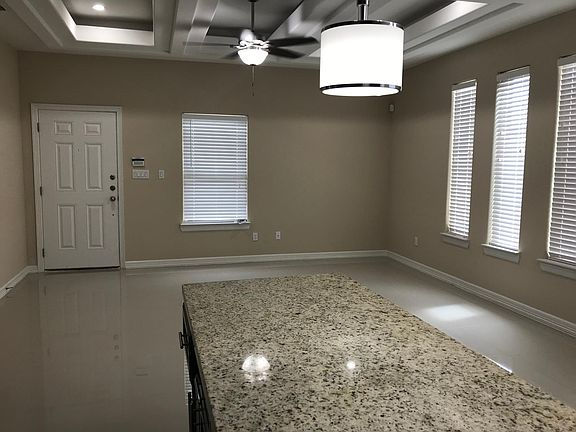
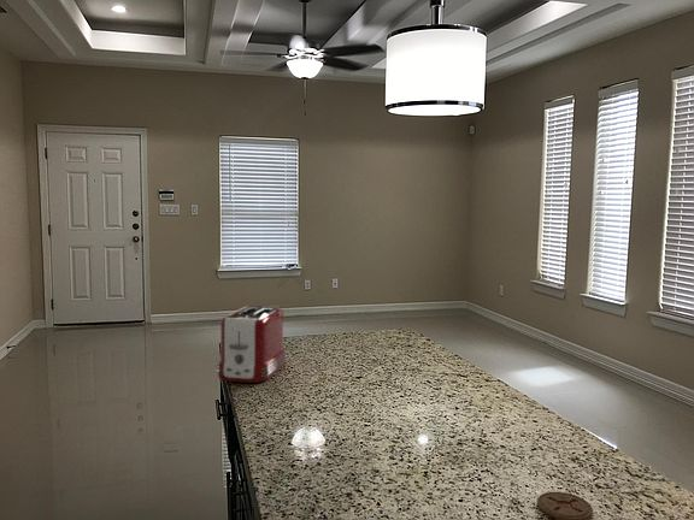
+ toaster [216,305,288,384]
+ coaster [536,491,594,520]
